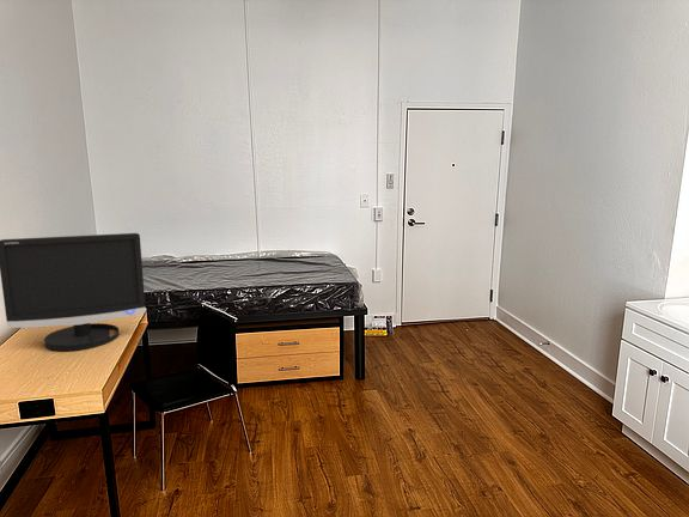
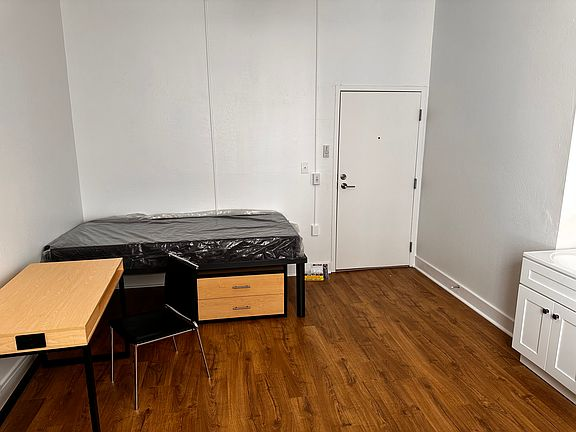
- monitor [0,232,147,352]
